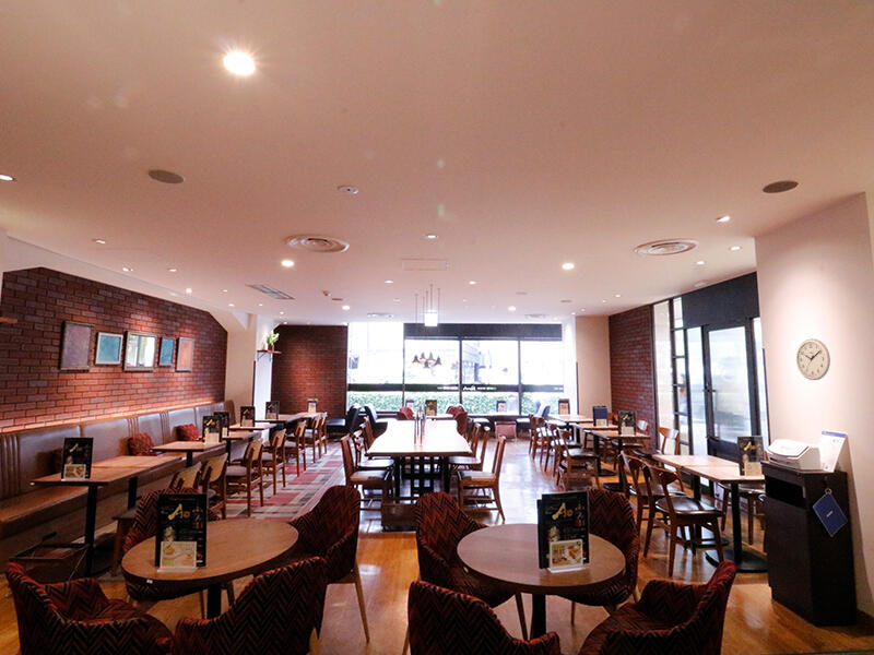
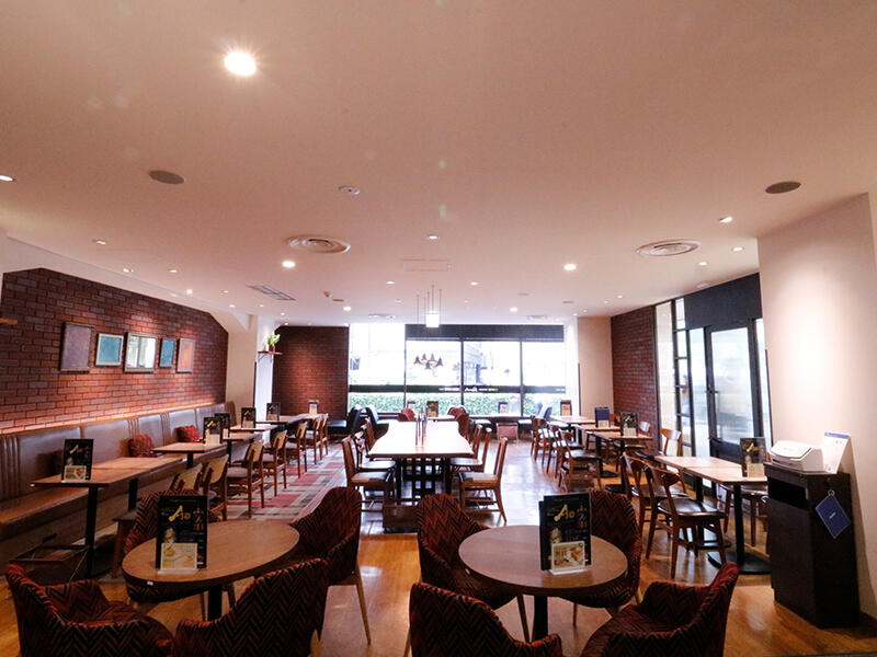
- wall clock [795,337,831,381]
